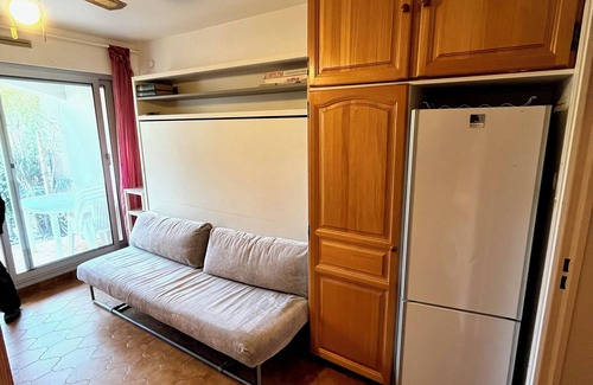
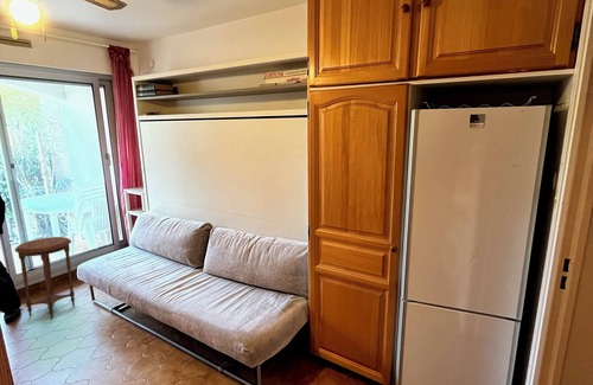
+ side table [14,236,76,320]
